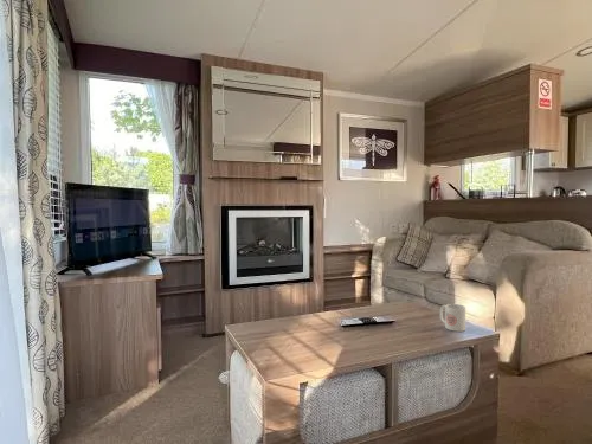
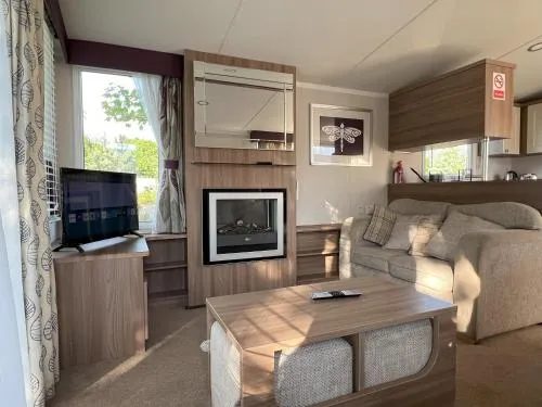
- mug [439,303,466,333]
